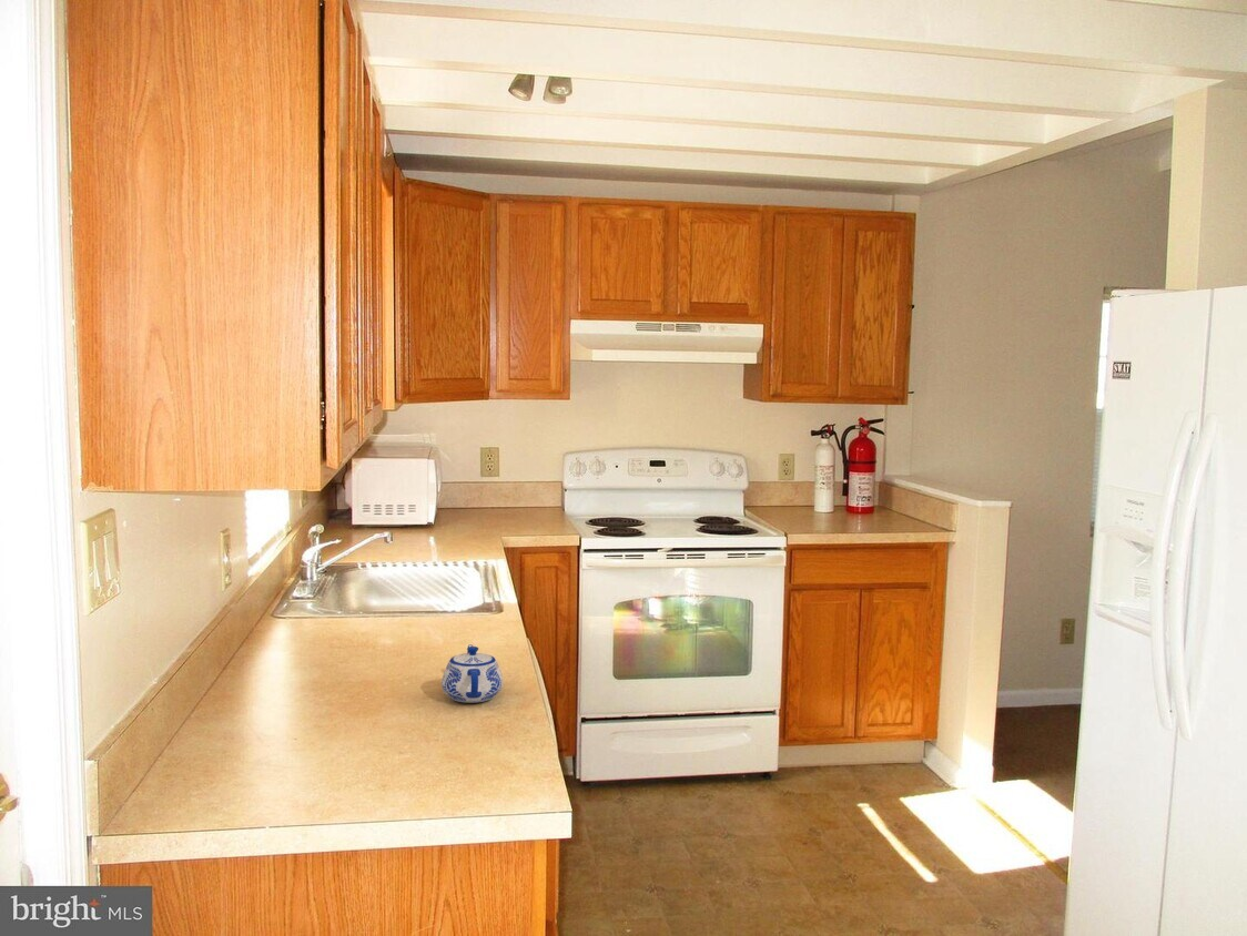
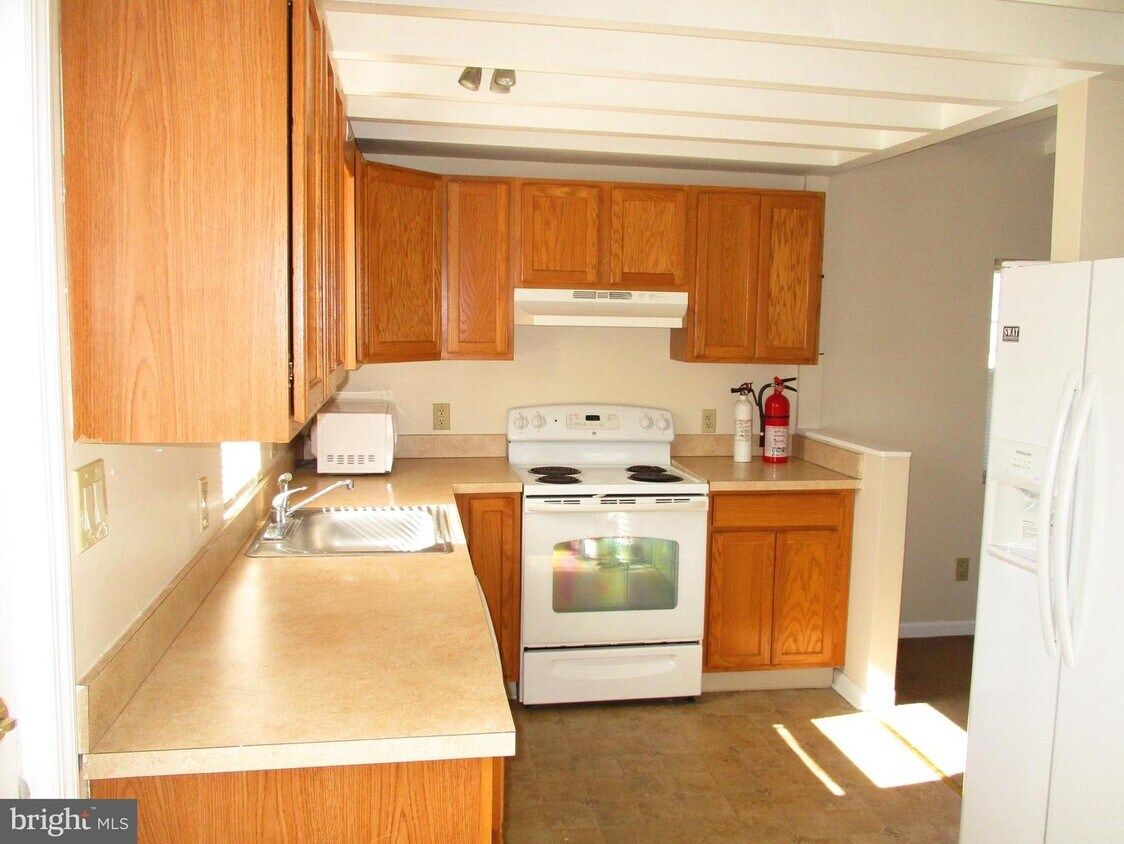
- teapot [440,643,504,704]
